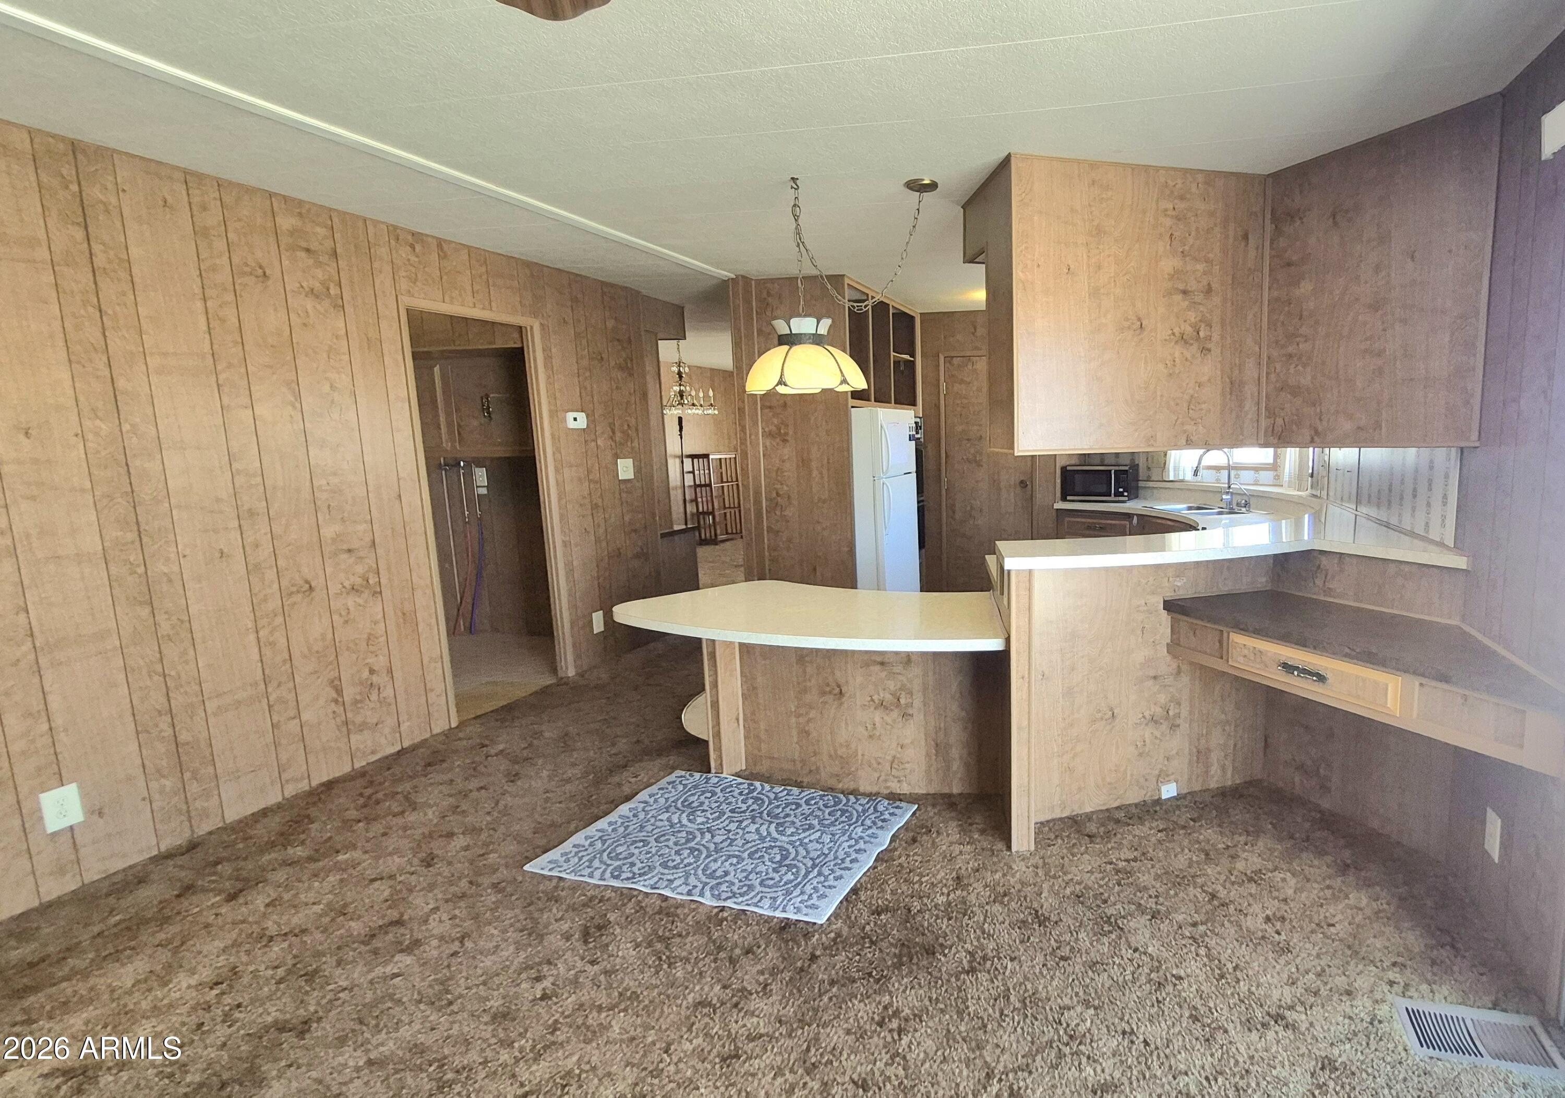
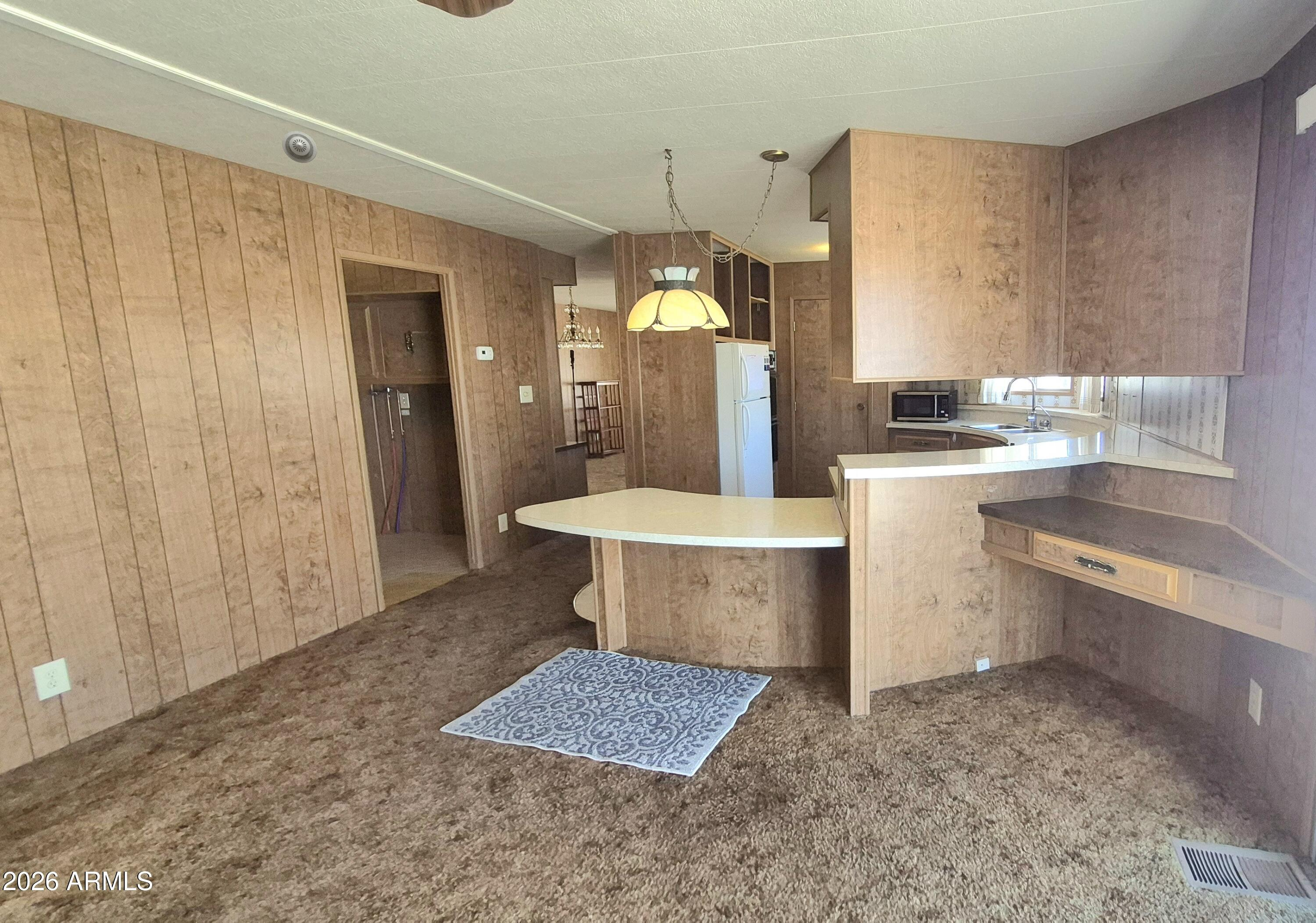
+ smoke detector [282,131,317,163]
